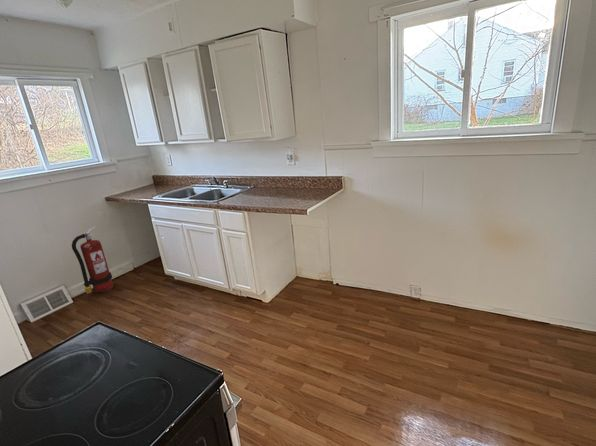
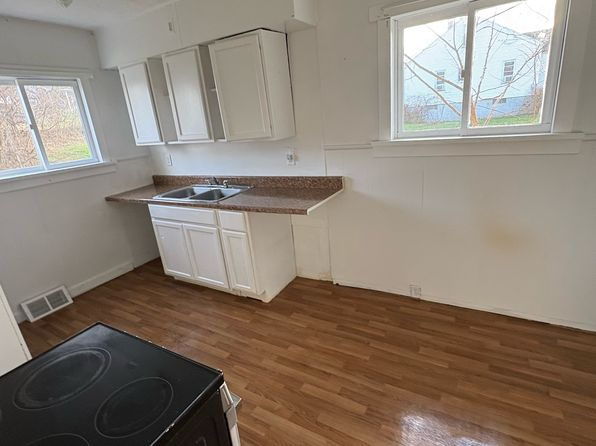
- fire extinguisher [71,225,115,294]
